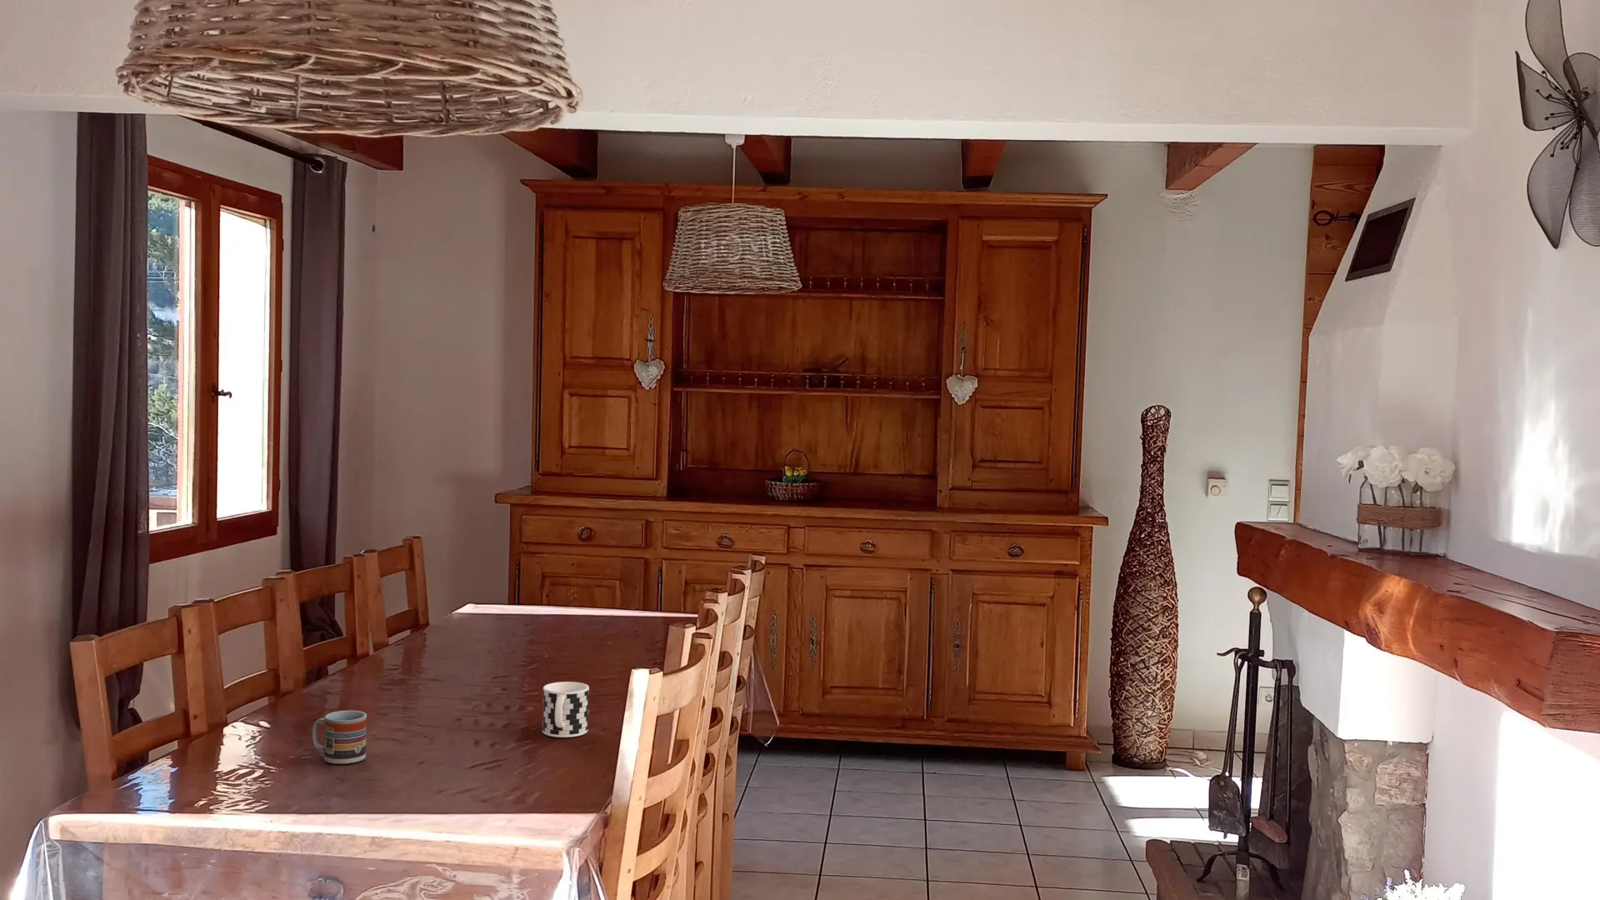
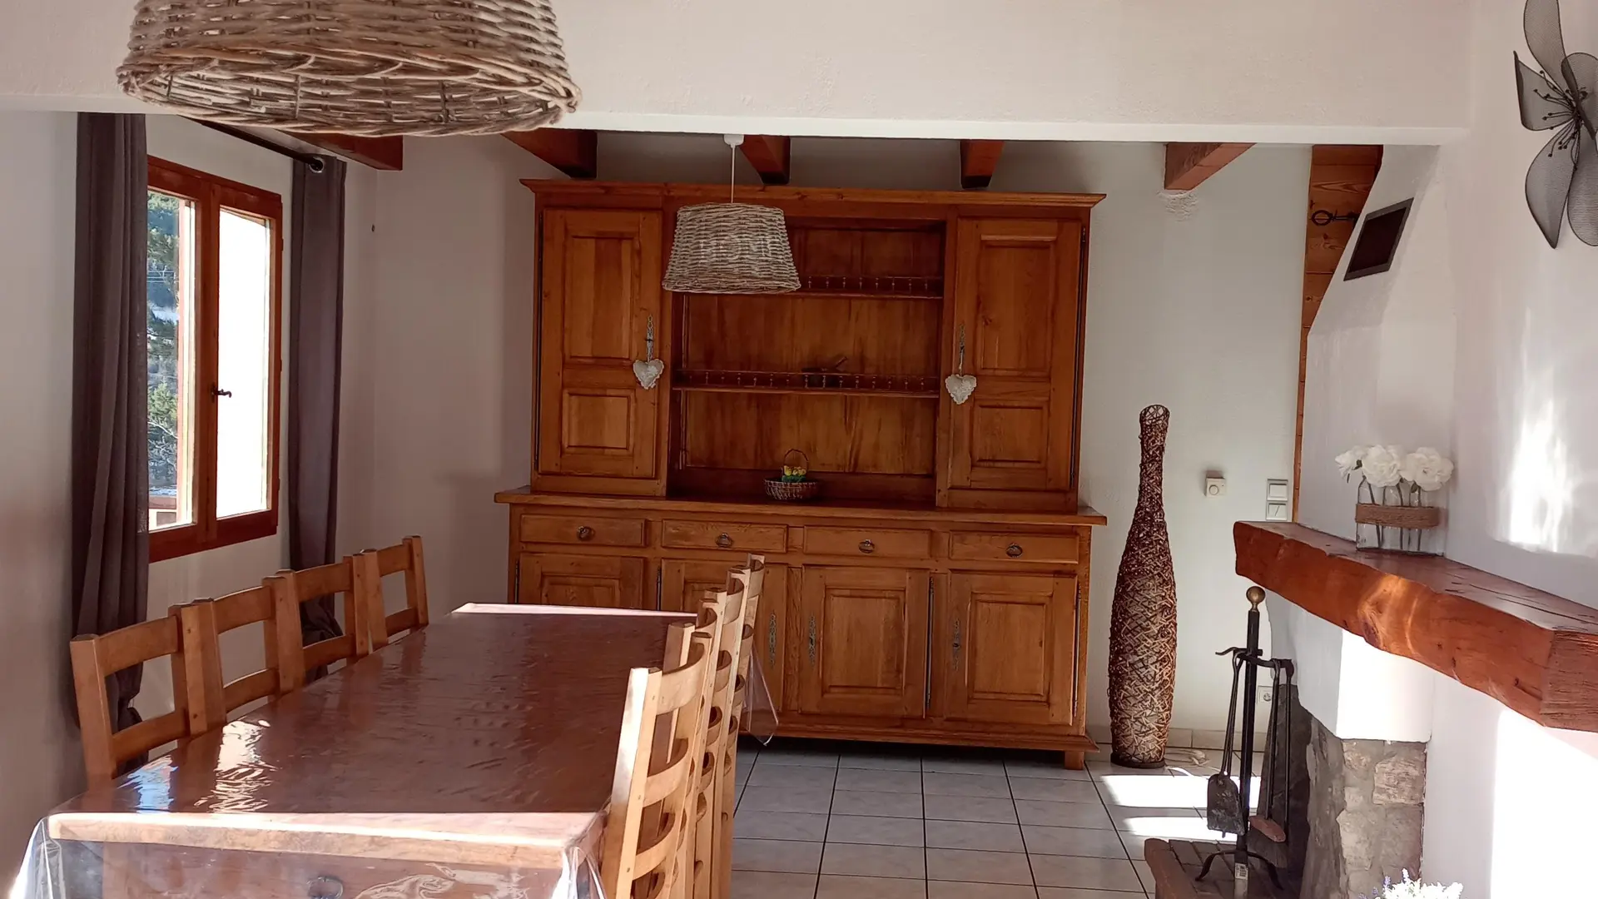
- cup [542,681,590,738]
- cup [311,710,367,765]
